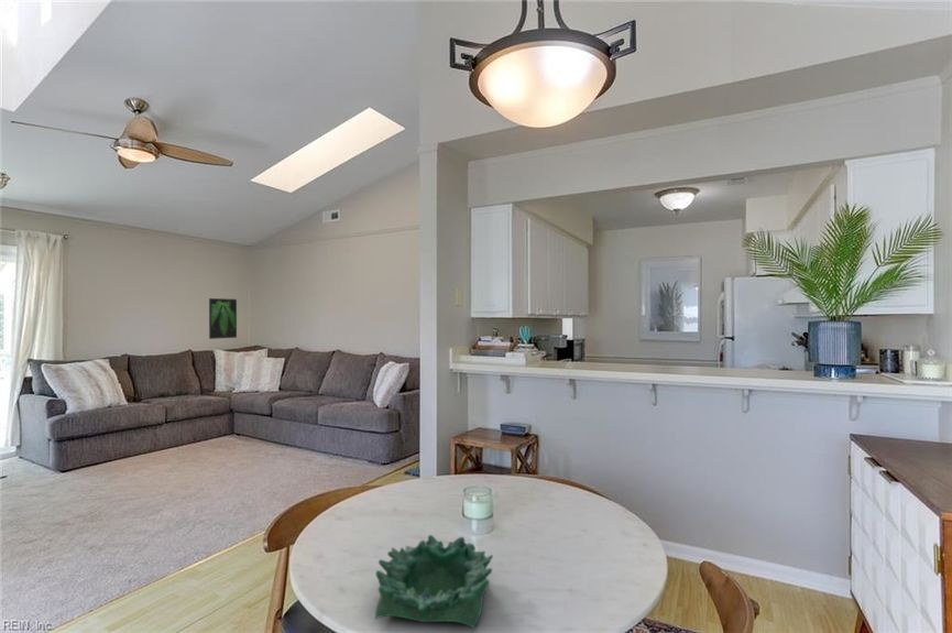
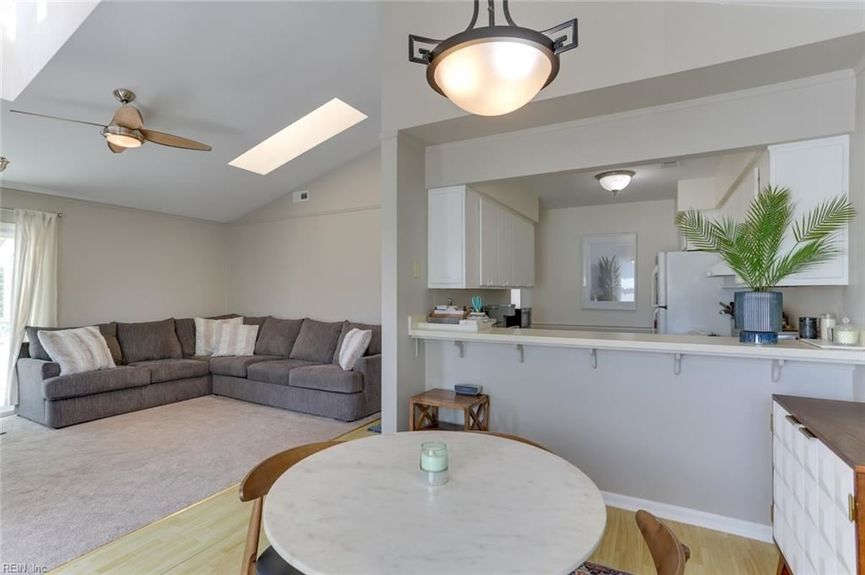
- decorative bowl [374,534,494,630]
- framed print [208,297,238,340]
